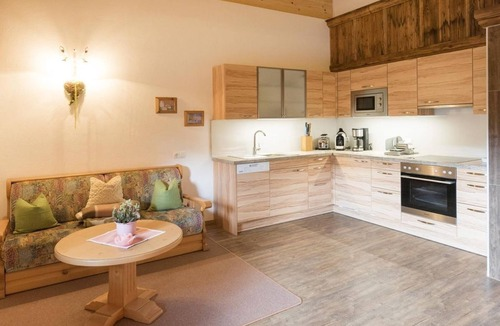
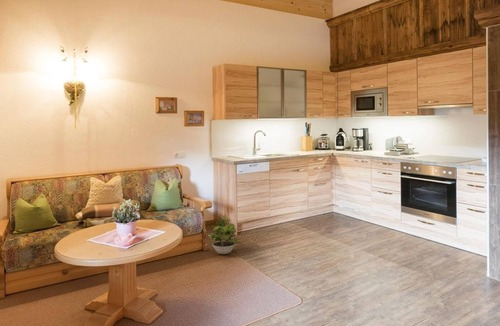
+ potted plant [207,215,239,255]
